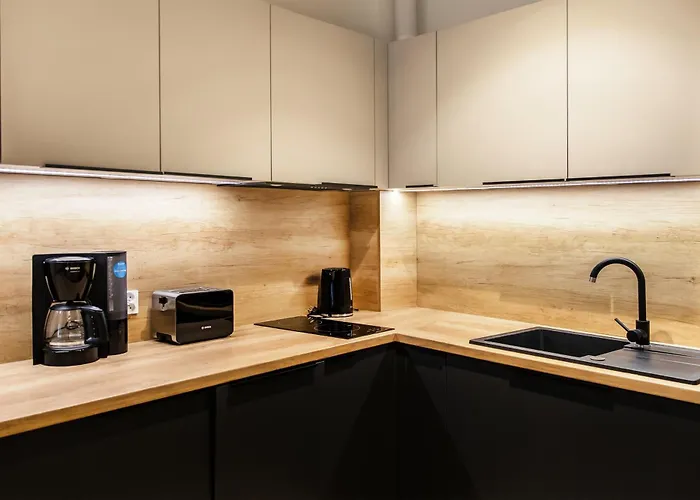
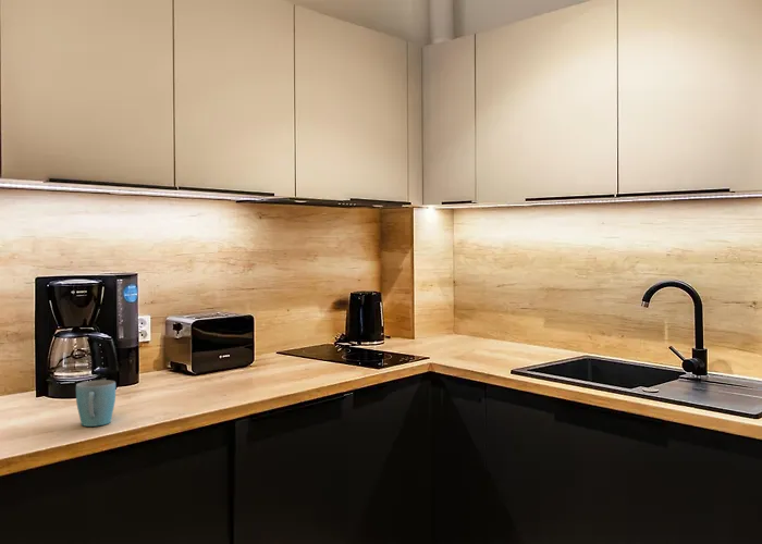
+ mug [75,380,116,428]
